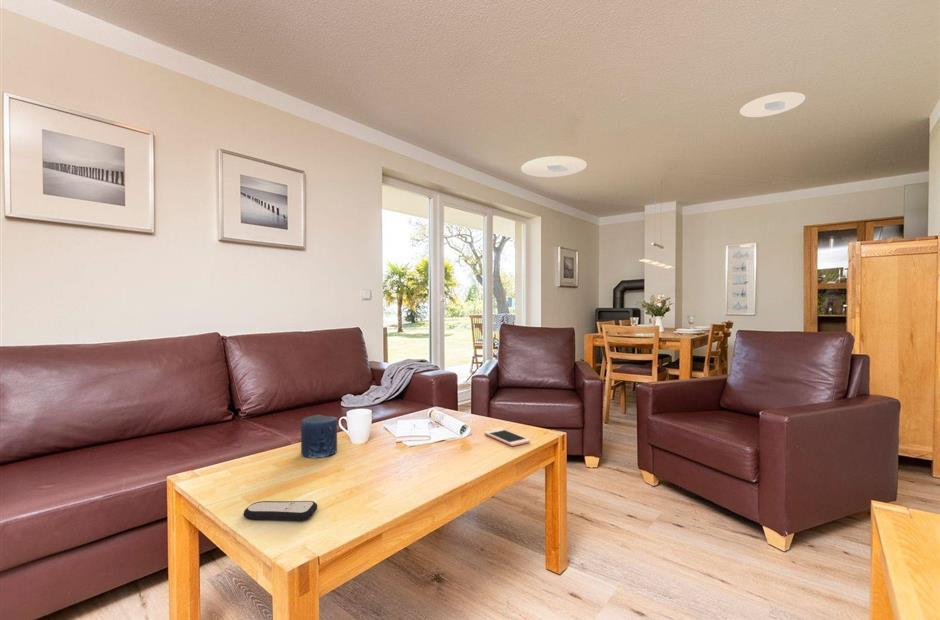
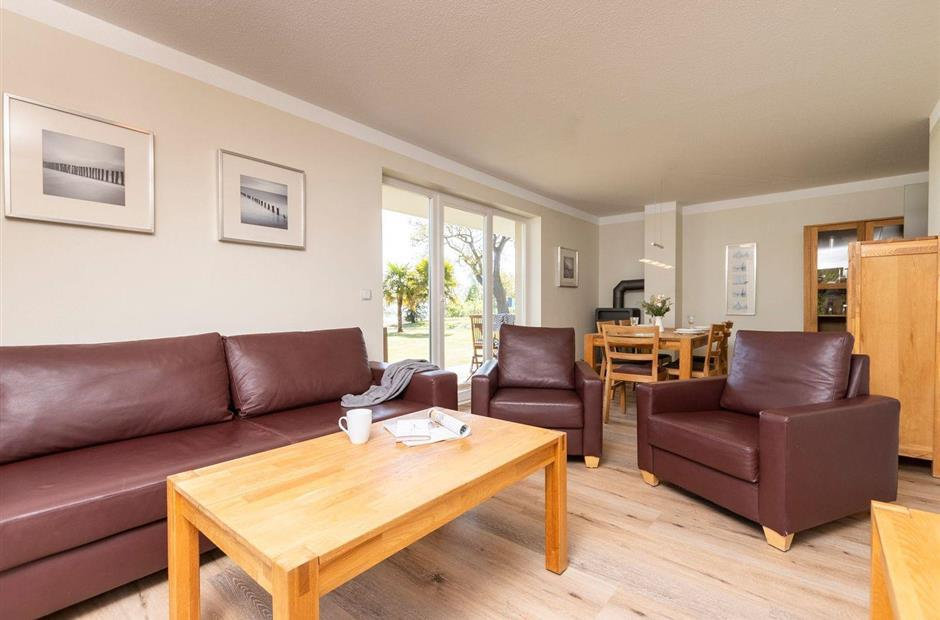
- recessed light [739,91,806,118]
- ceiling light [520,155,588,178]
- candle [300,414,338,459]
- remote control [243,500,318,522]
- cell phone [483,428,531,447]
